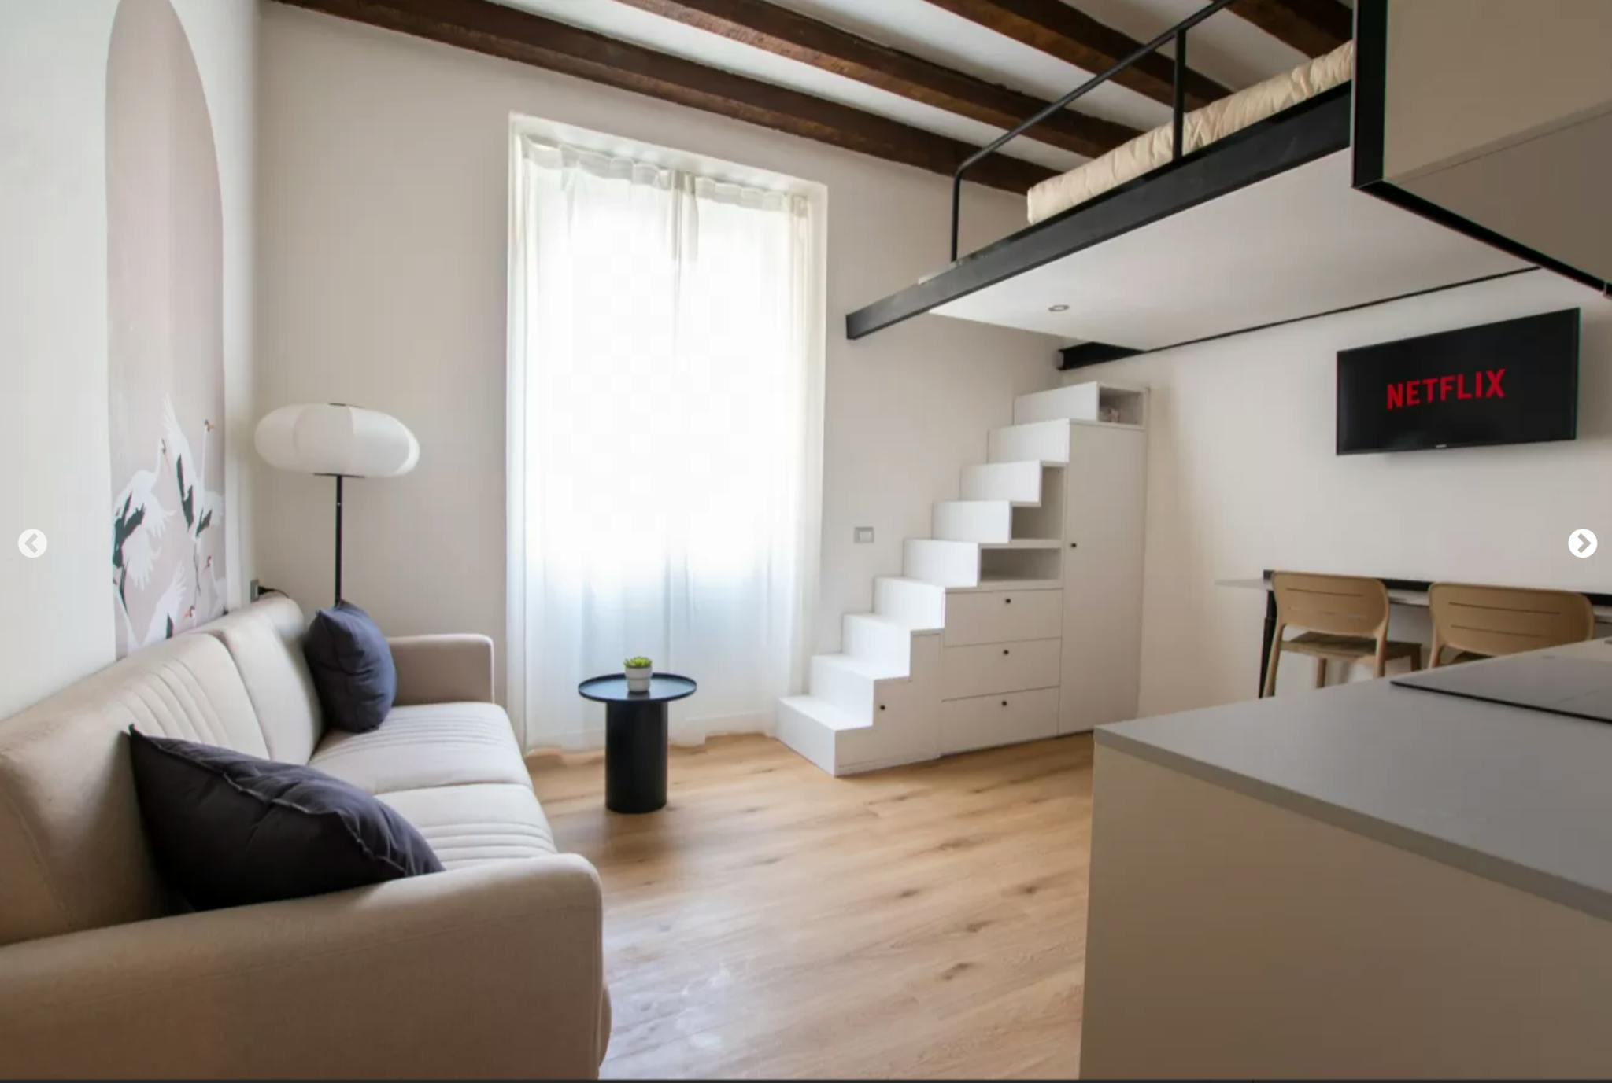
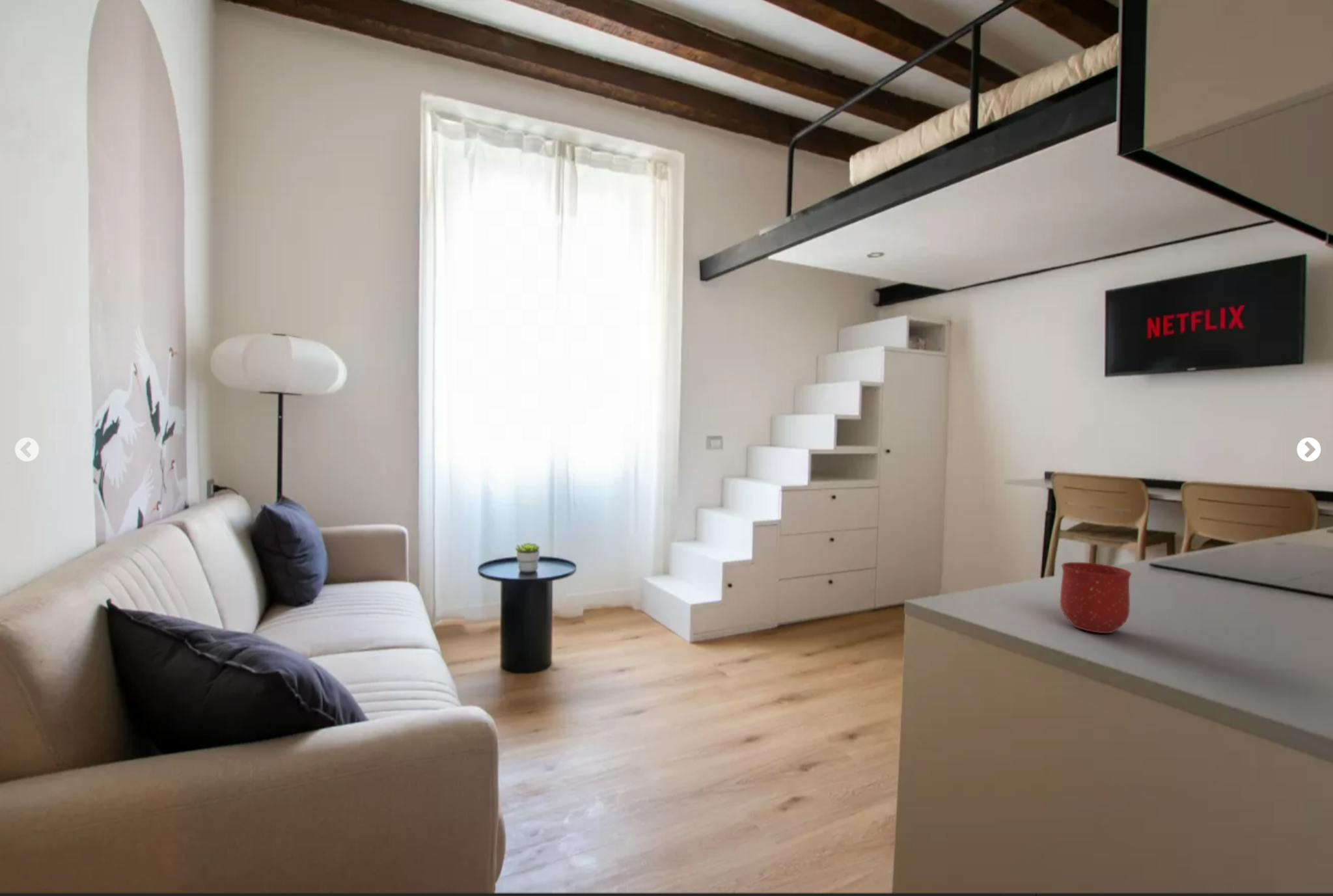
+ mug [1060,562,1132,634]
